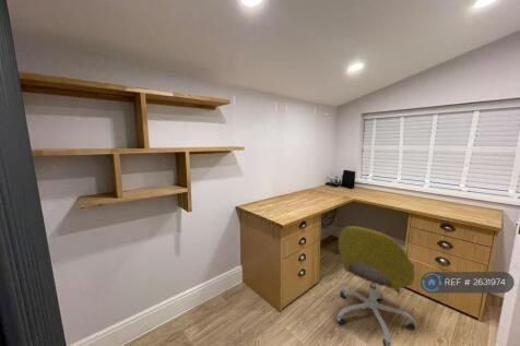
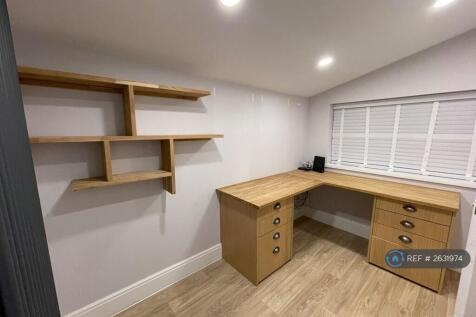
- office chair [335,225,417,346]
